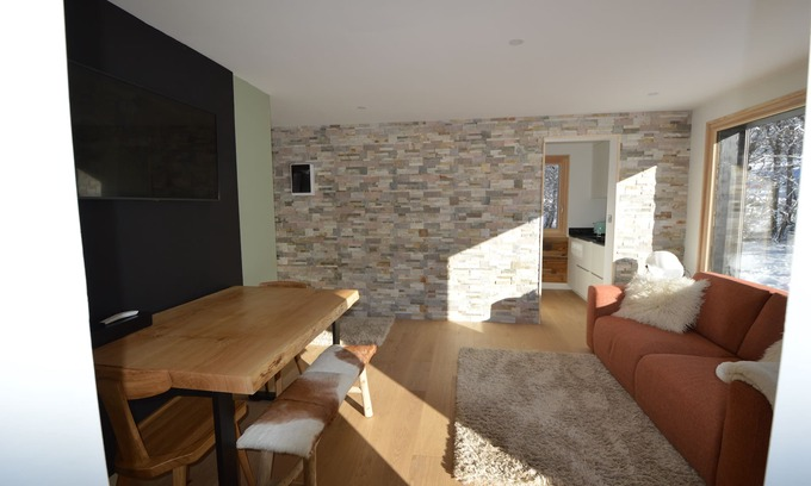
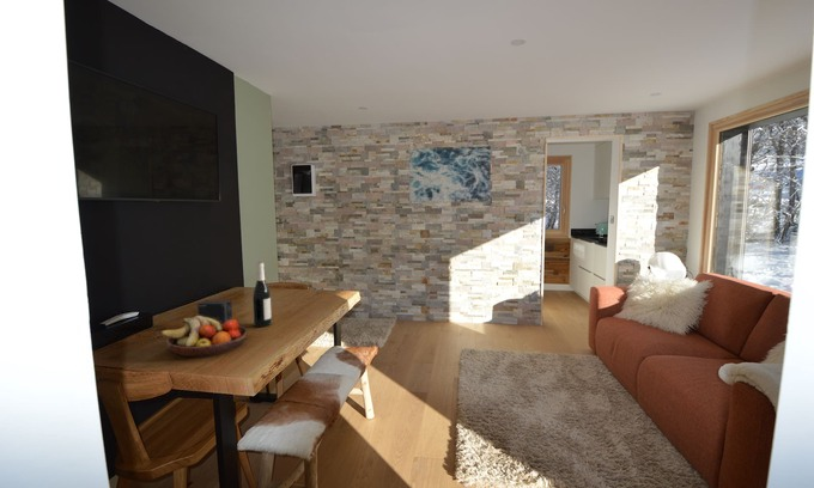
+ wall art [408,145,492,203]
+ wine bottle [251,261,273,328]
+ fruit bowl [159,315,249,359]
+ small box [196,299,233,324]
